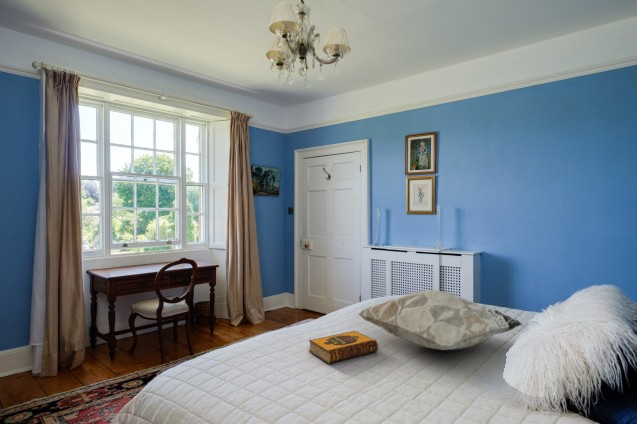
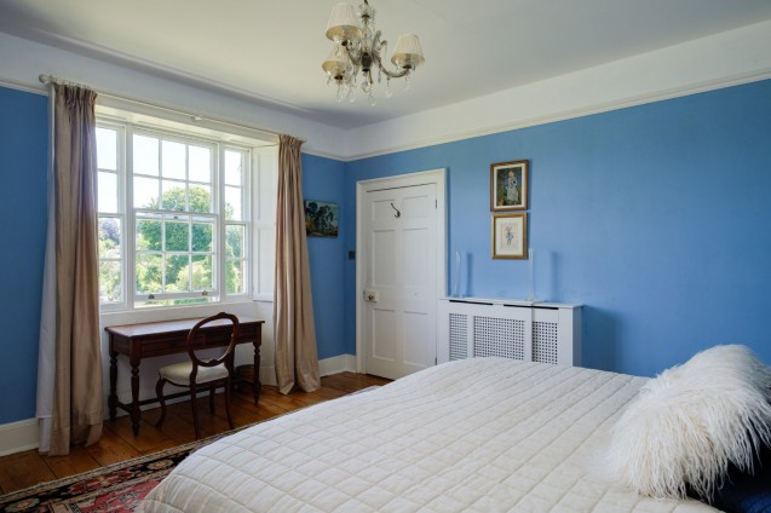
- hardback book [308,330,379,365]
- decorative pillow [357,289,524,351]
